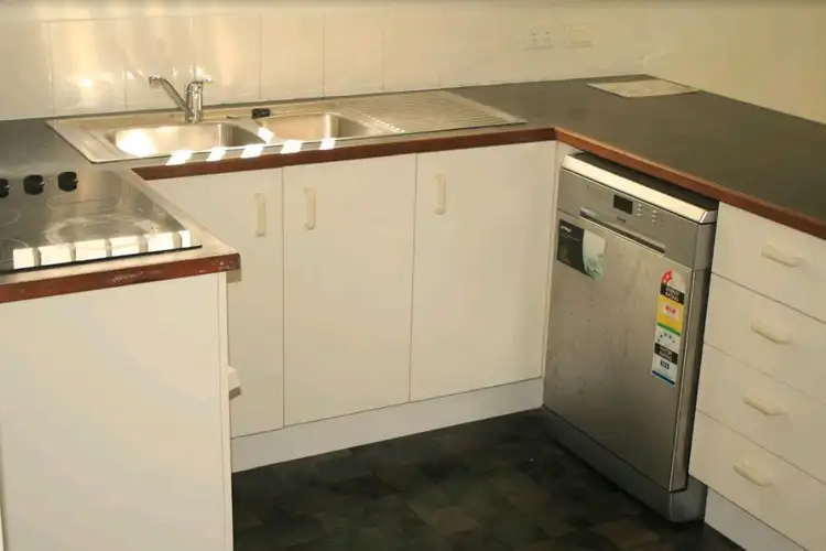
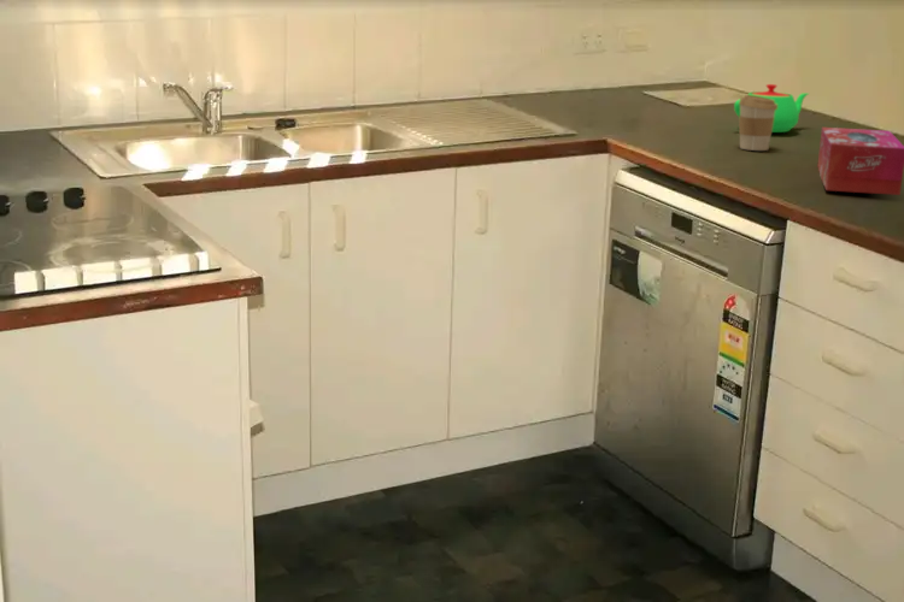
+ coffee cup [738,94,777,152]
+ teapot [733,83,810,134]
+ tissue box [817,126,904,196]
